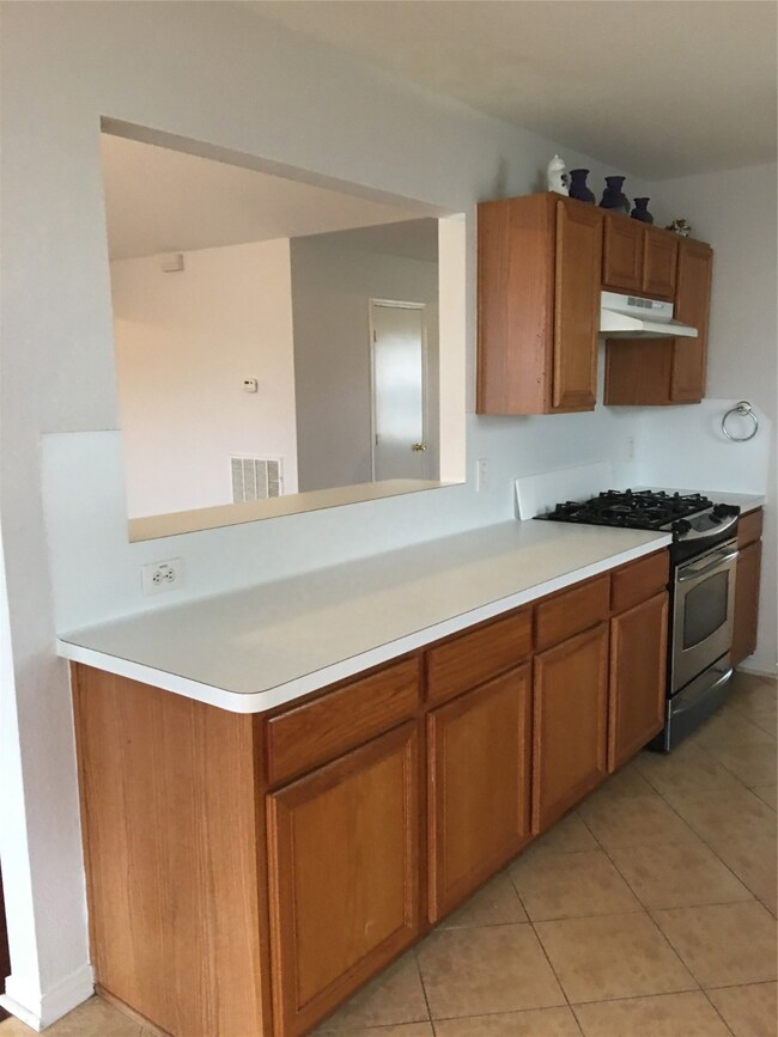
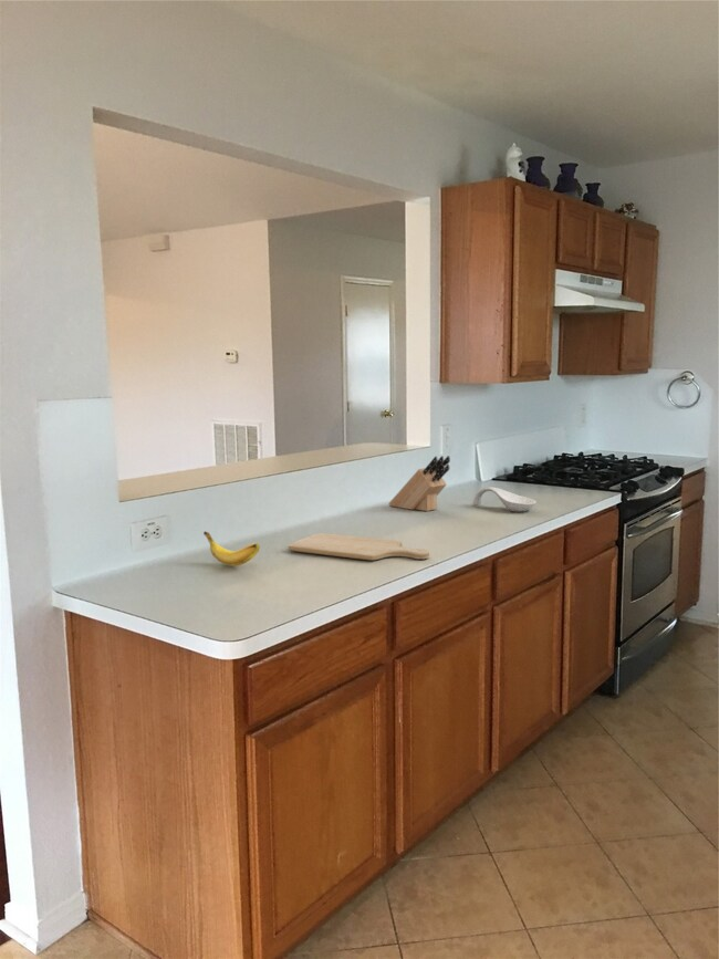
+ knife block [388,455,451,512]
+ spoon rest [472,487,538,513]
+ banana [202,531,261,567]
+ chopping board [288,532,430,561]
